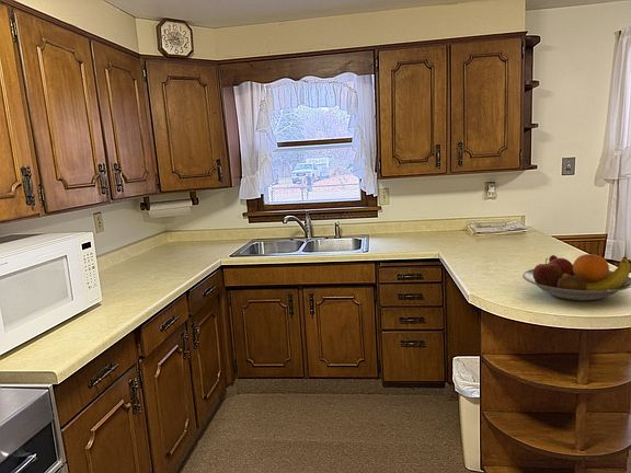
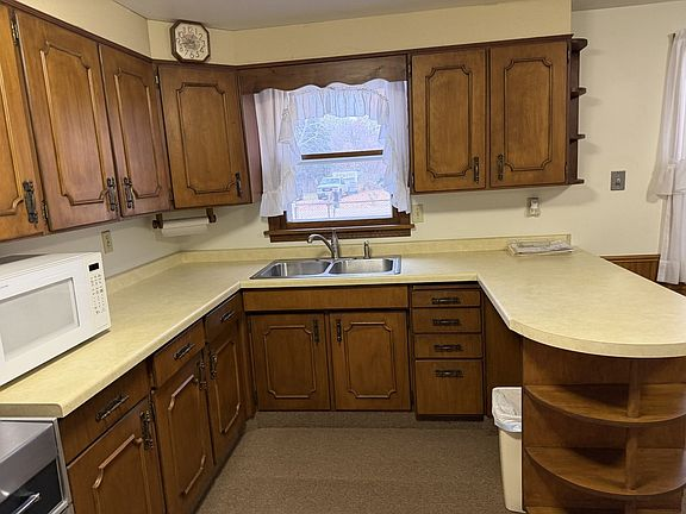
- fruit bowl [521,253,631,302]
